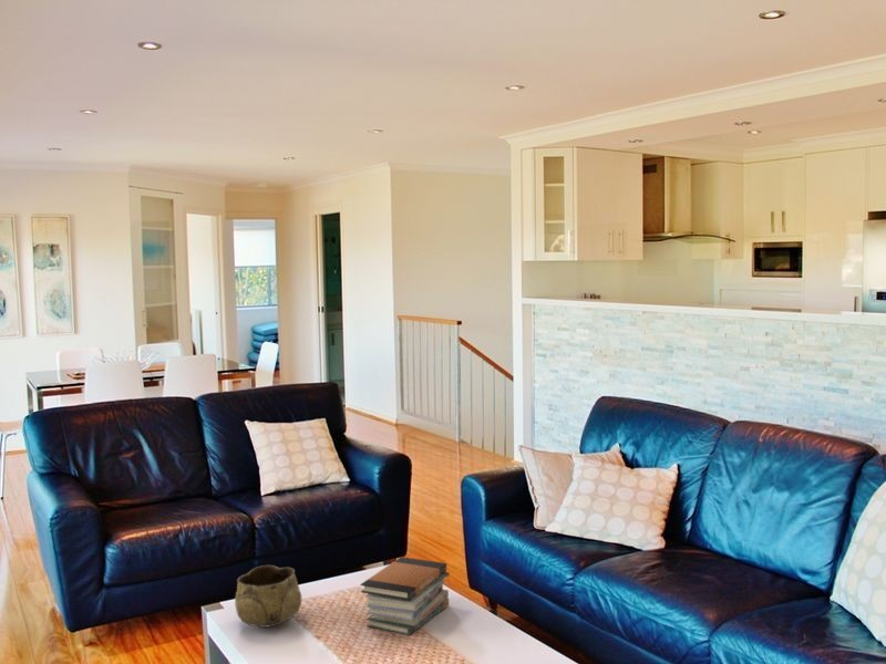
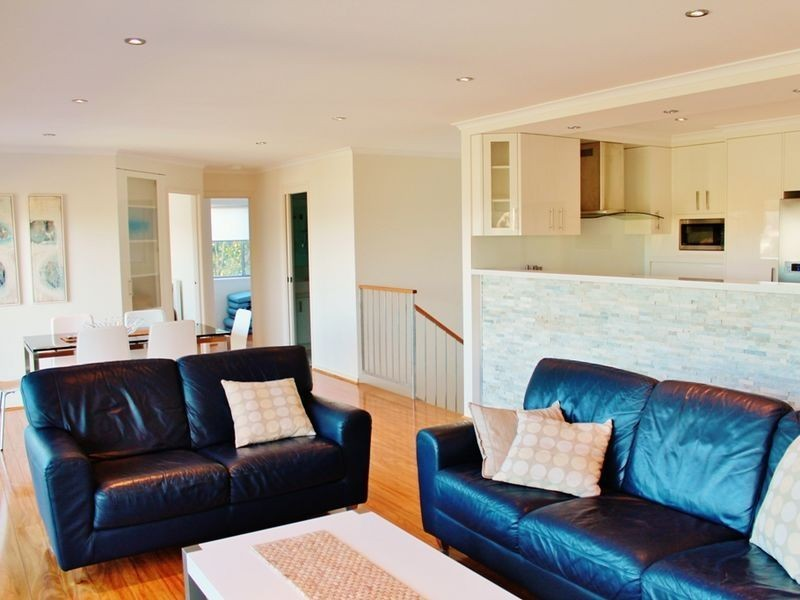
- book stack [360,556,451,636]
- decorative bowl [234,564,302,629]
